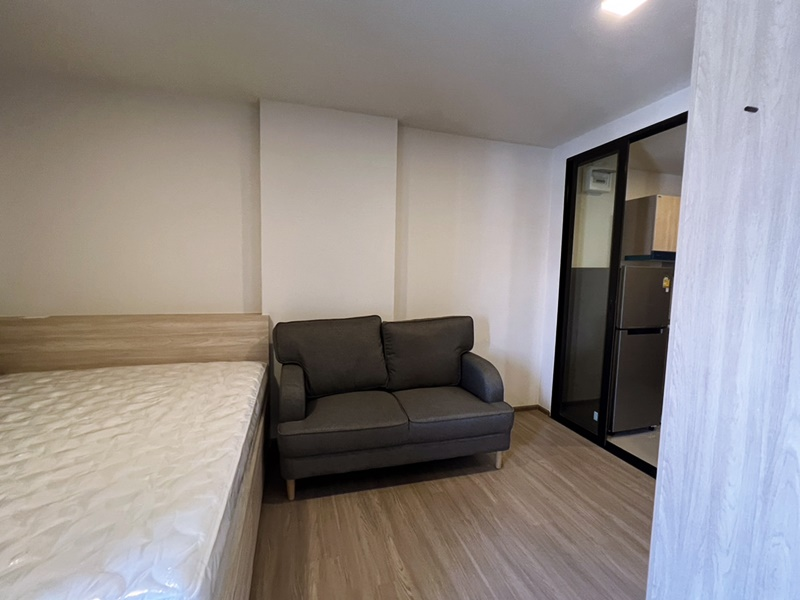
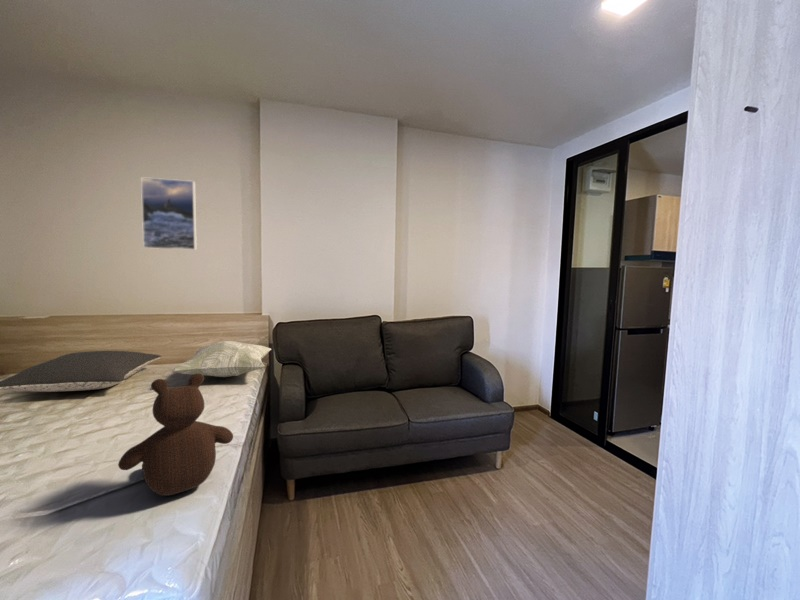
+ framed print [140,176,198,251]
+ pillow [0,350,162,393]
+ decorative pillow [171,340,272,378]
+ teddy bear [117,373,234,497]
